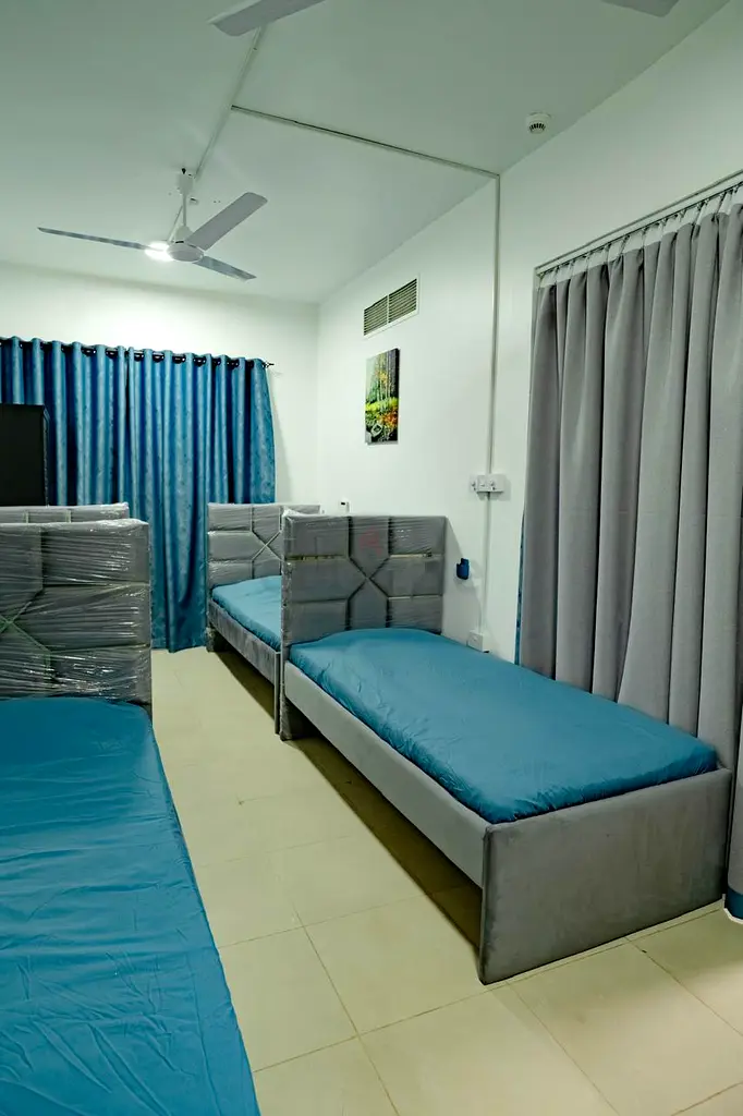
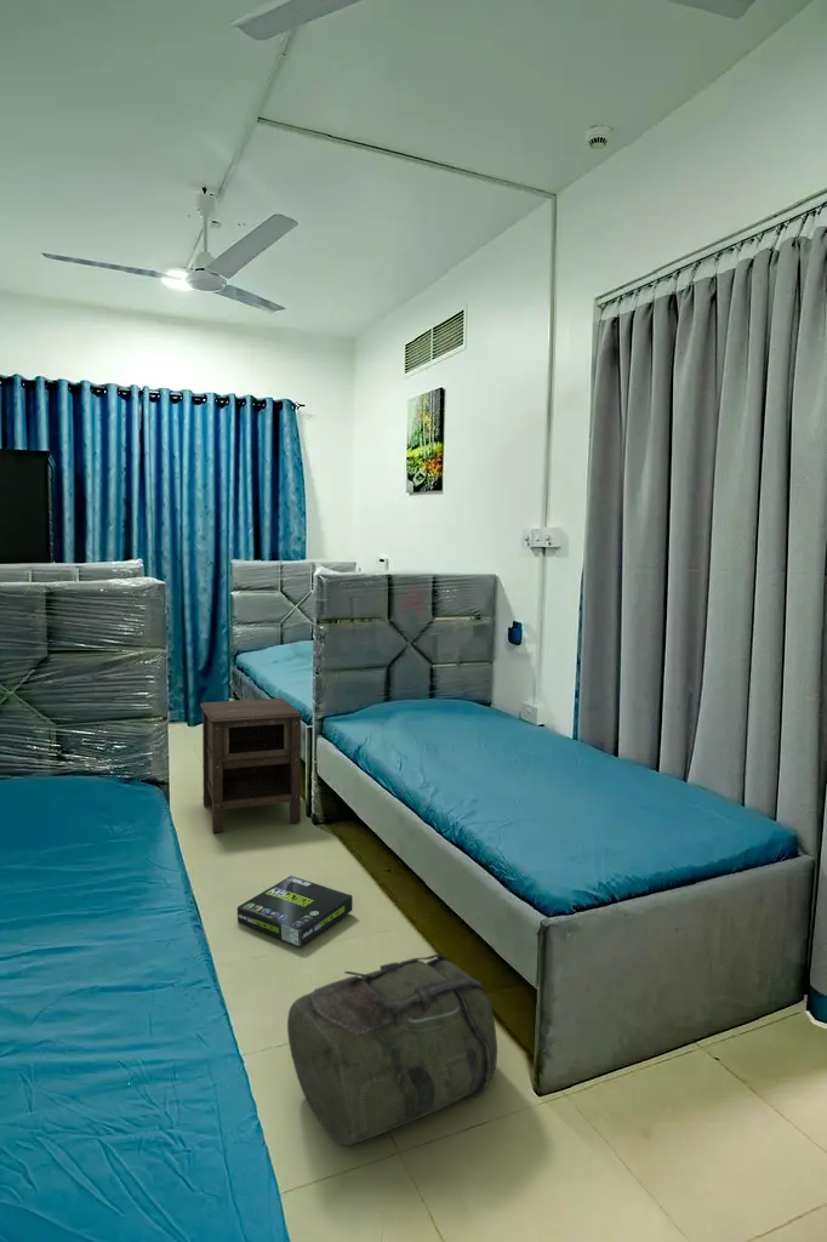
+ box [236,874,354,947]
+ backpack [286,953,498,1146]
+ nightstand [199,697,304,833]
